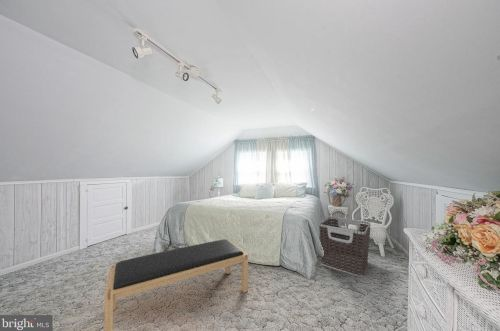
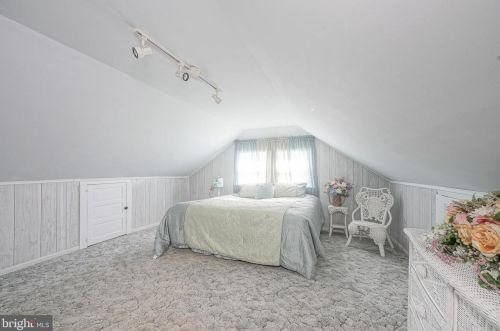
- bench [103,238,249,331]
- clothes hamper [318,215,371,277]
